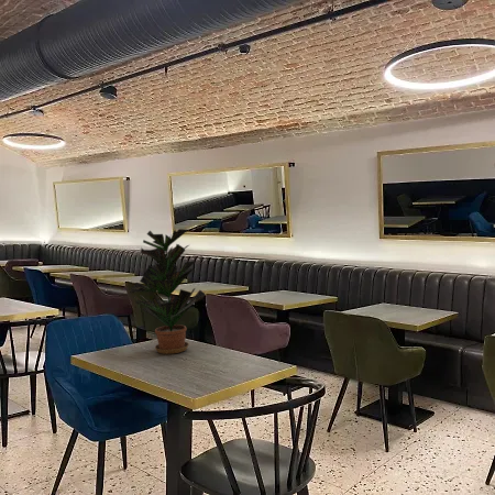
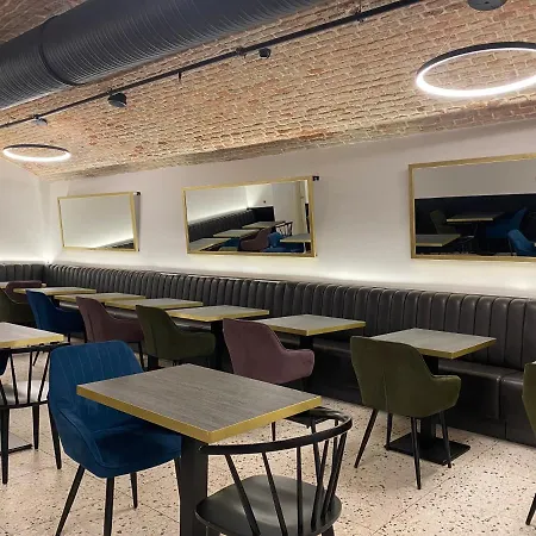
- potted plant [129,228,207,355]
